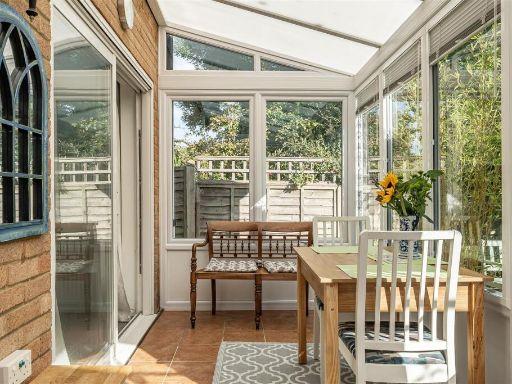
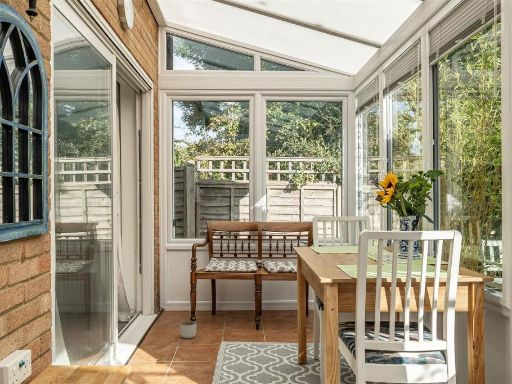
+ planter [179,320,197,339]
